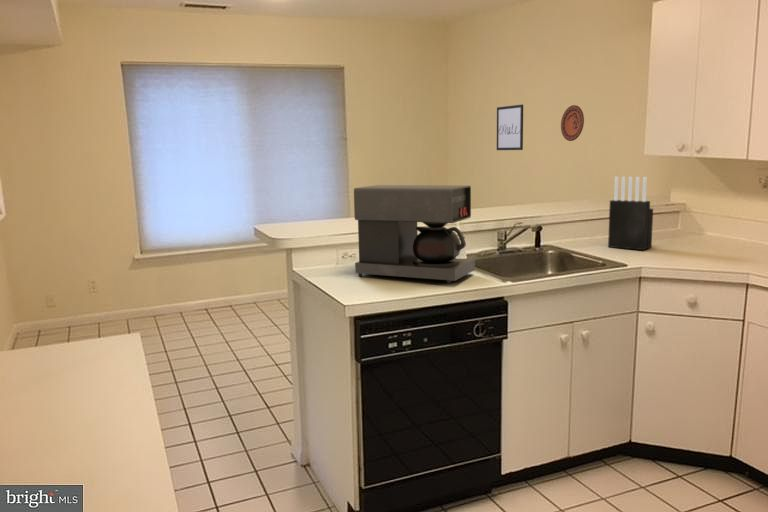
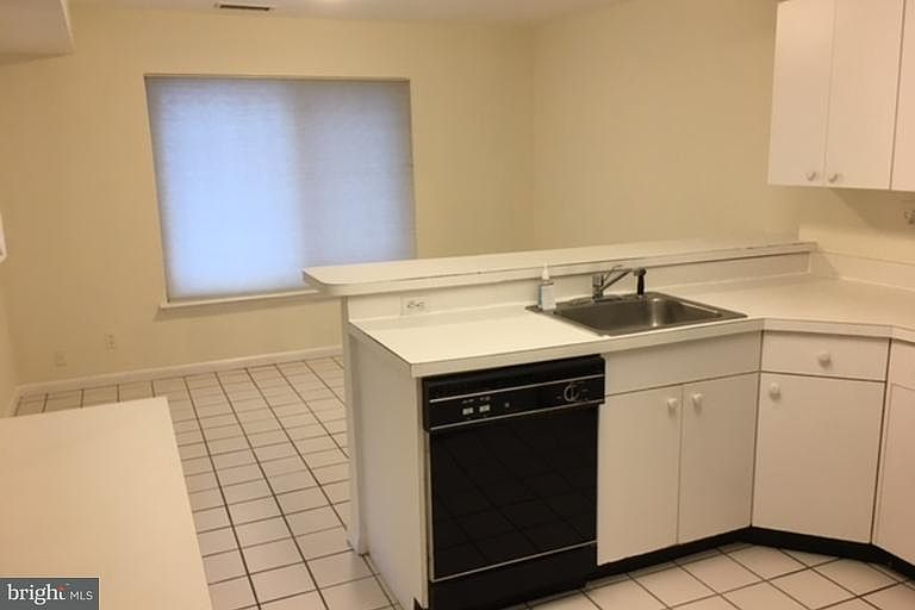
- coffee maker [353,184,476,284]
- knife block [607,176,654,251]
- decorative plate [560,104,585,142]
- wall art [496,104,524,151]
